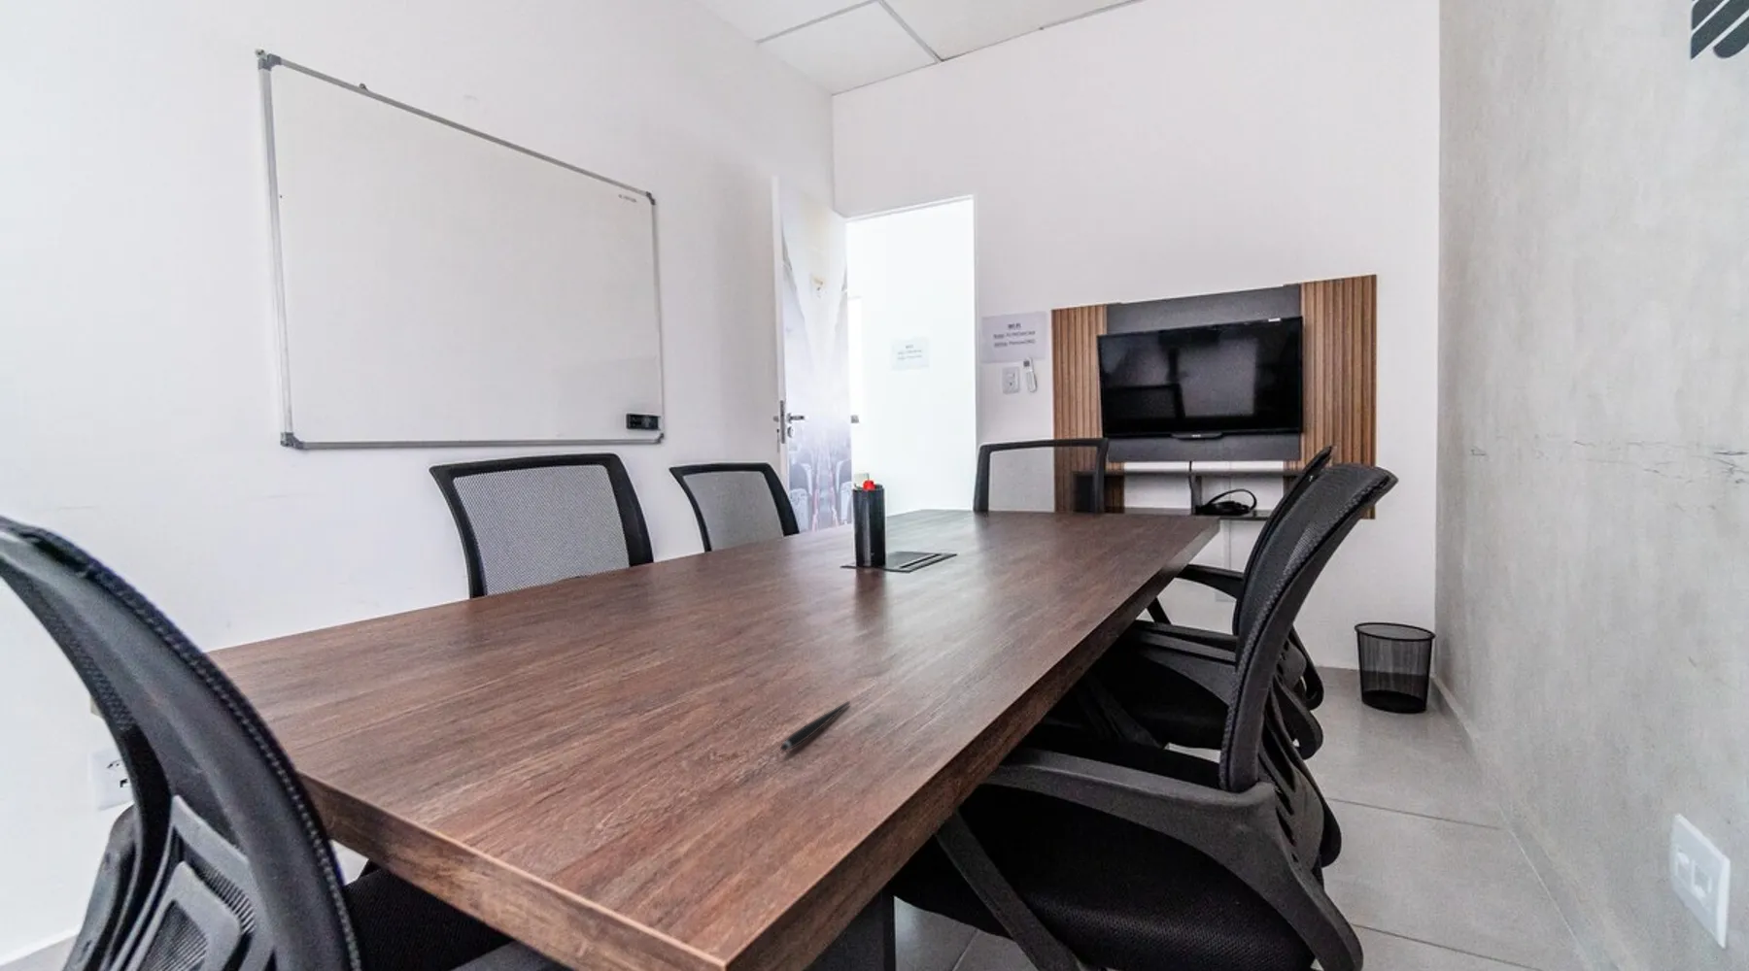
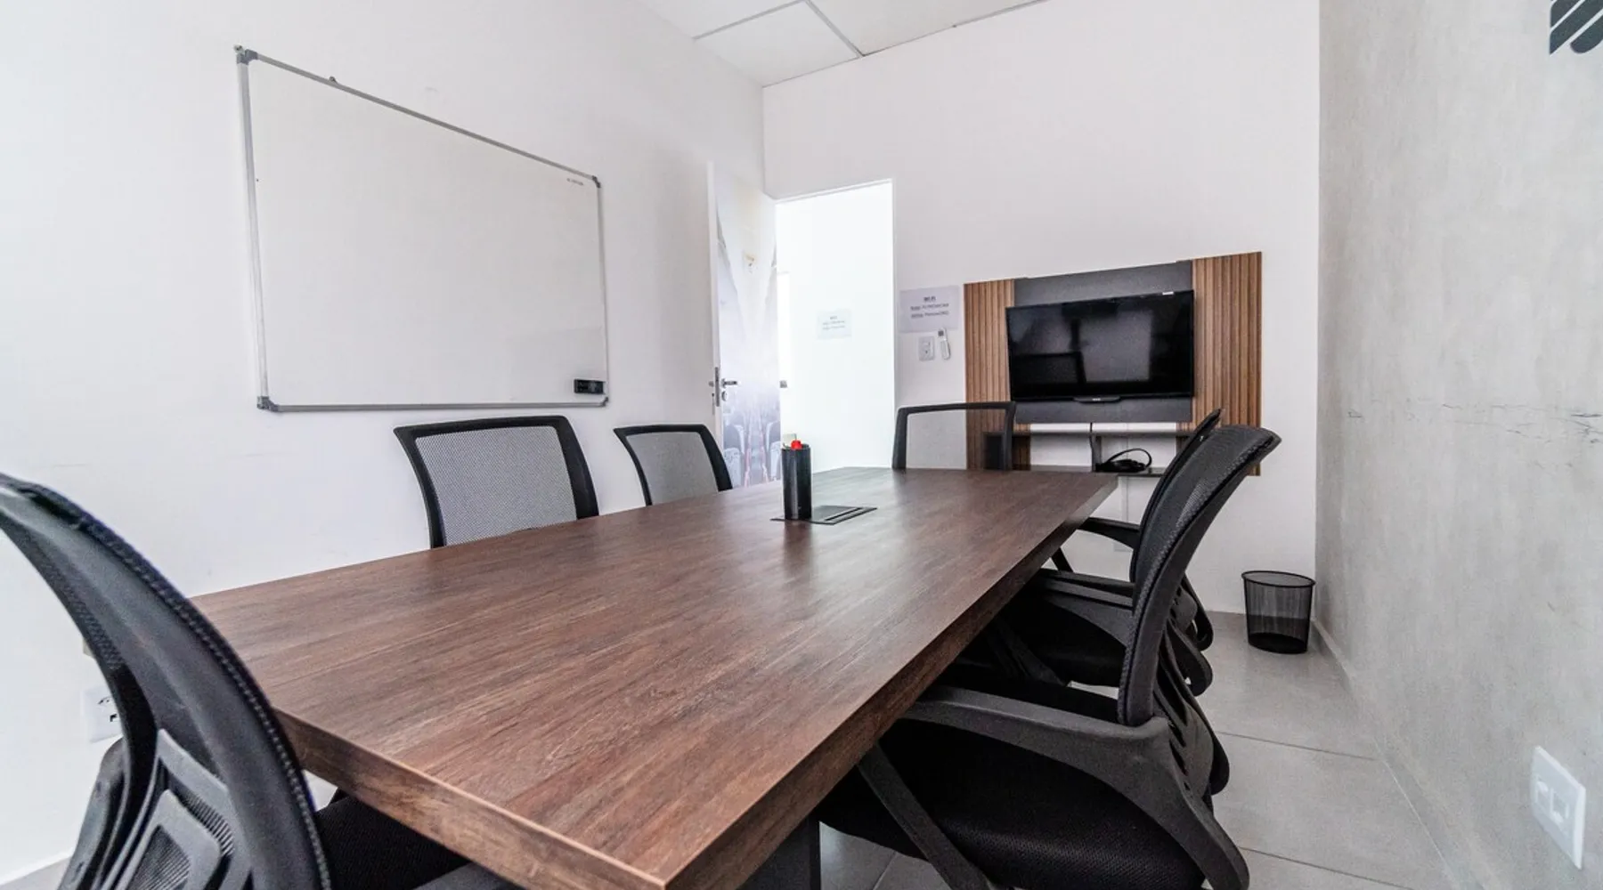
- pen [779,700,852,751]
